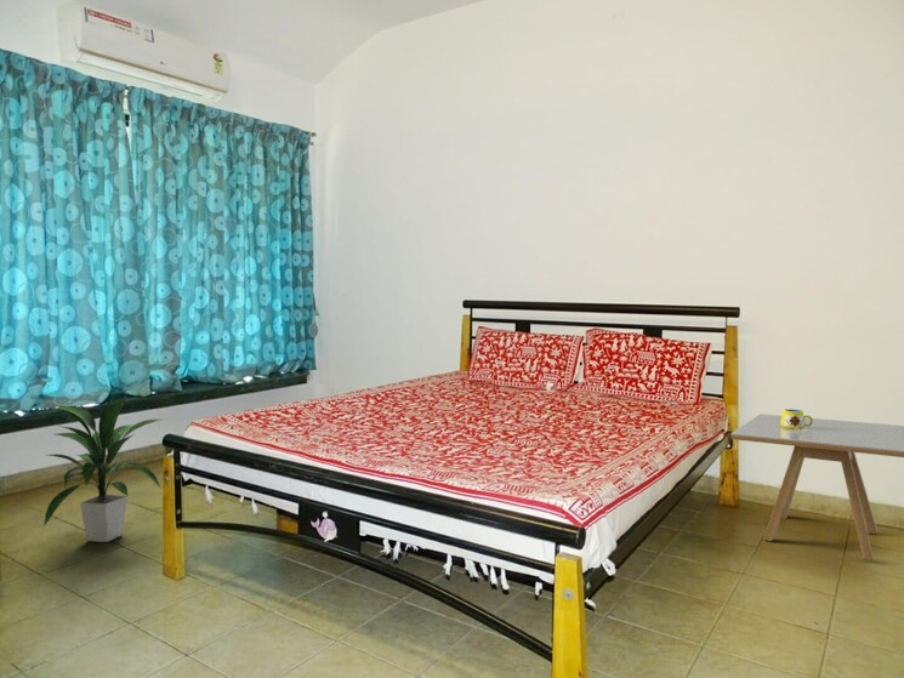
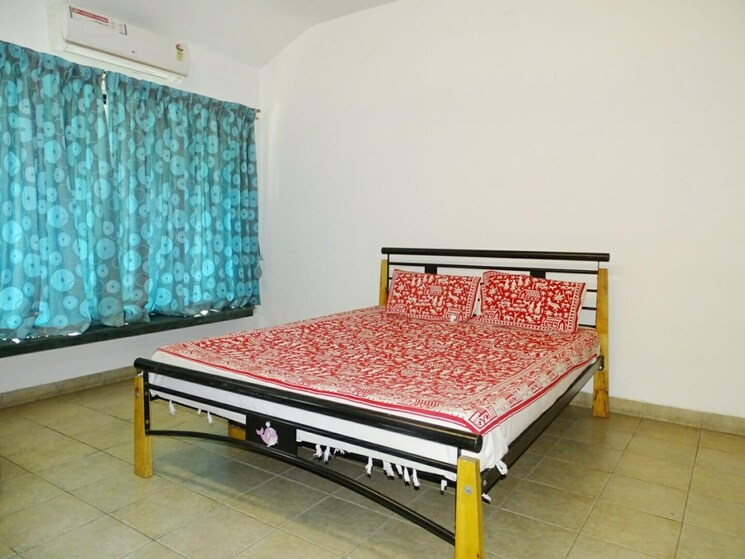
- indoor plant [42,392,167,543]
- mug [780,409,813,431]
- side table [730,412,904,562]
